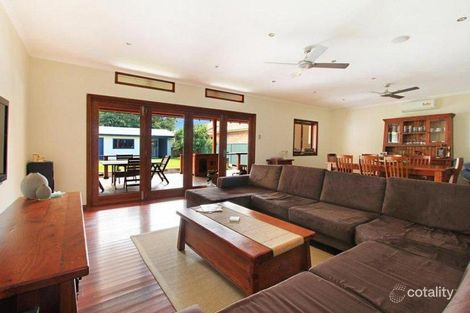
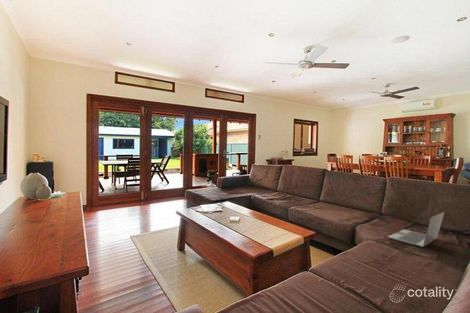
+ laptop [387,211,445,248]
